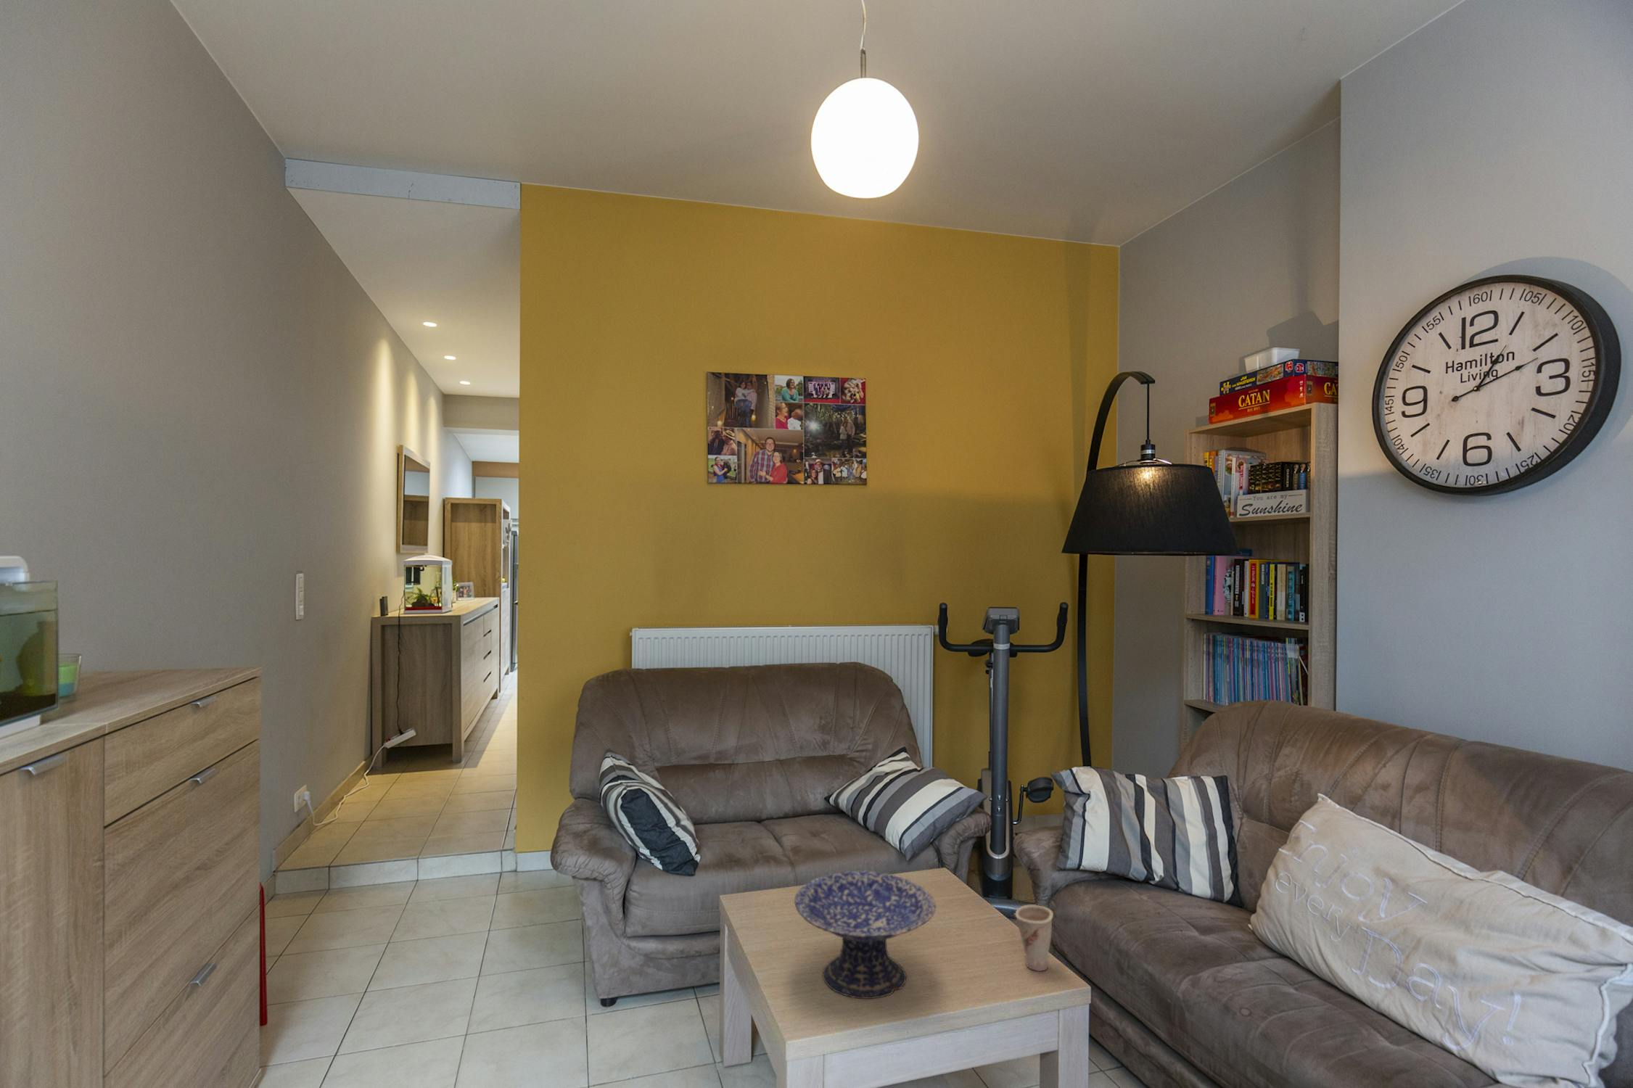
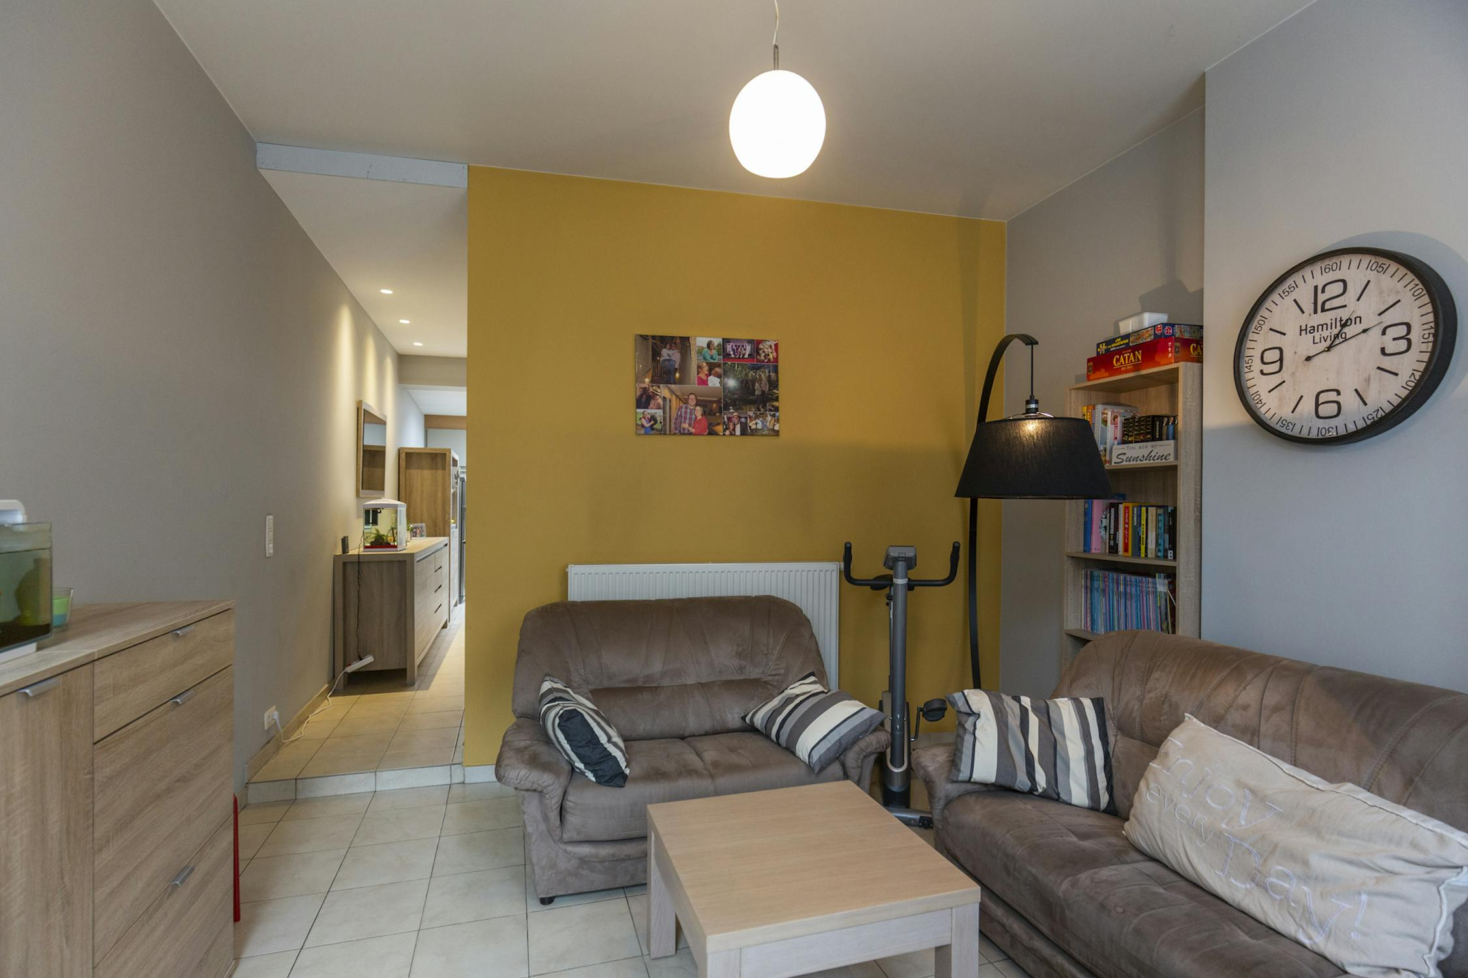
- decorative bowl [794,869,936,999]
- cup [1015,903,1054,971]
